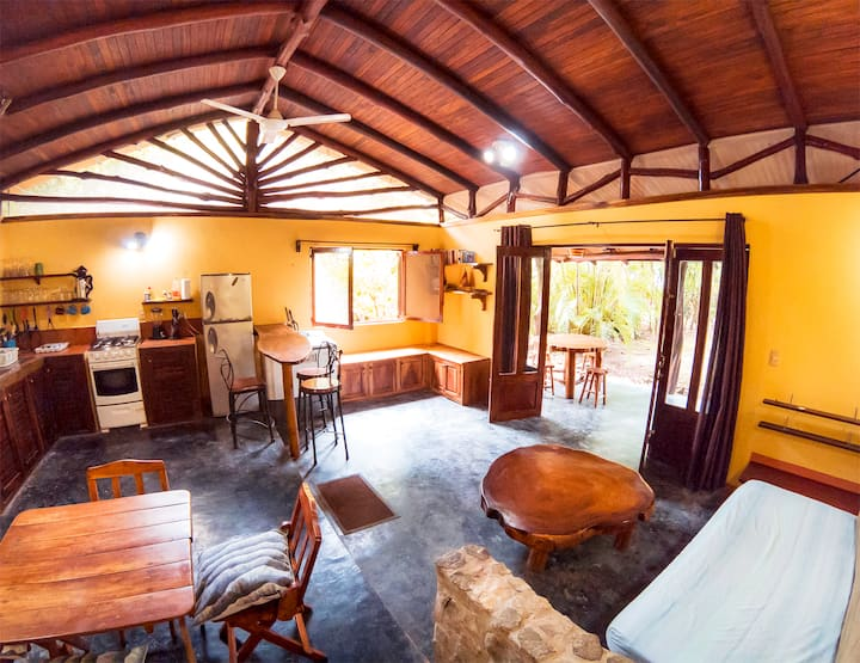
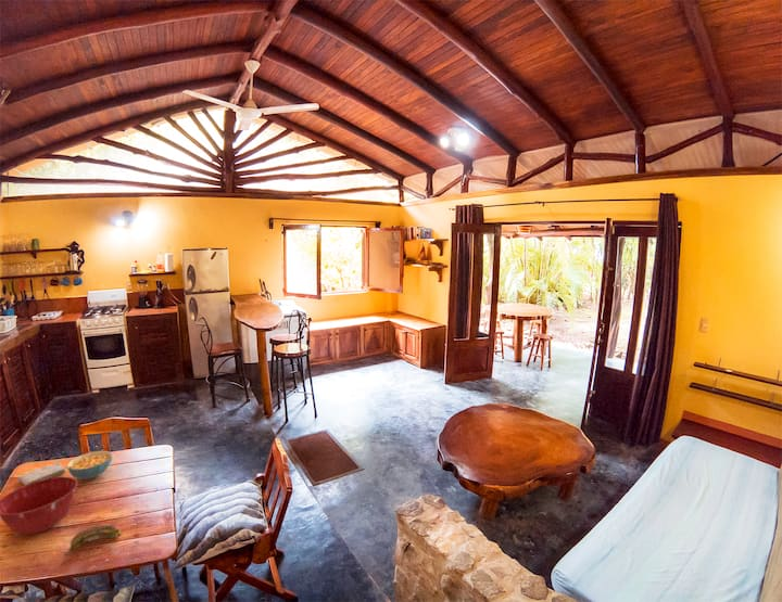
+ washcloth [16,462,66,486]
+ mixing bowl [0,476,78,535]
+ cereal bowl [66,450,113,481]
+ banana [63,524,122,558]
